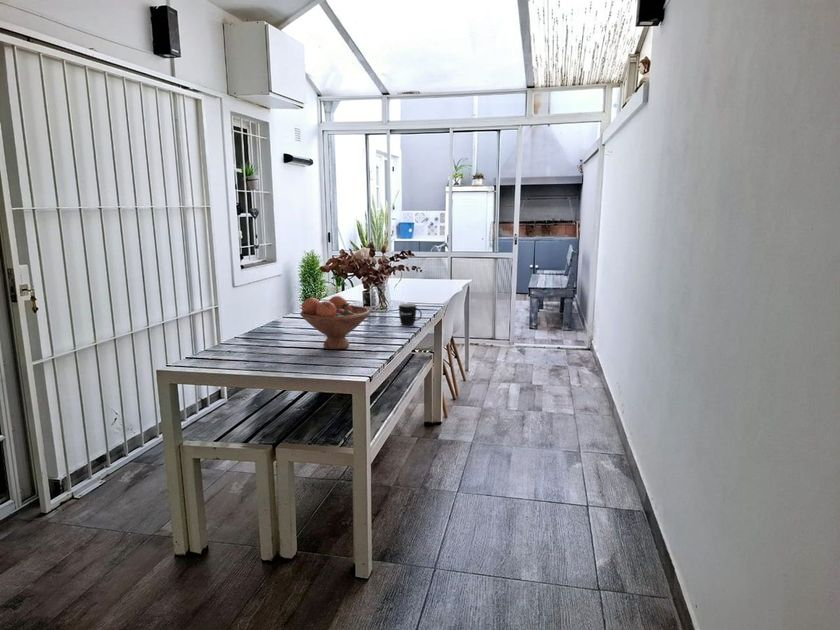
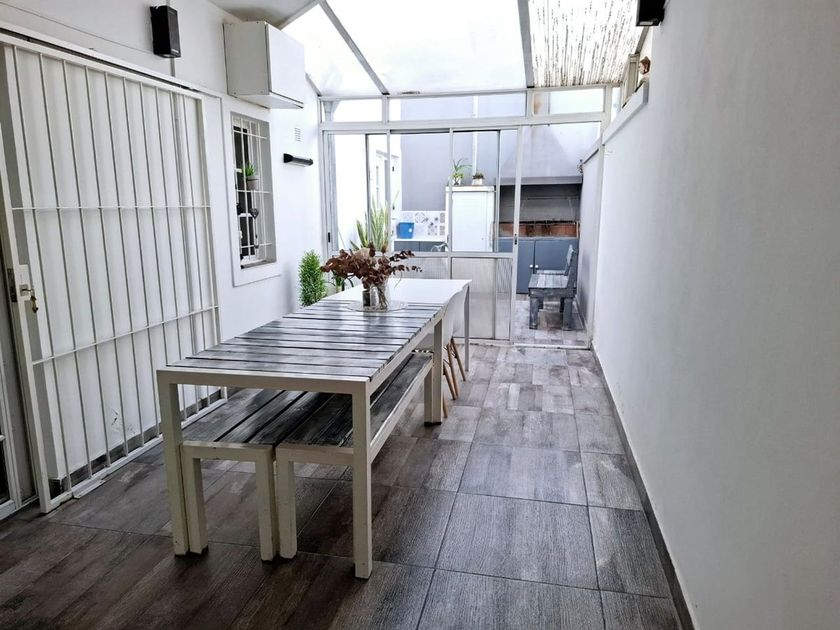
- fruit bowl [299,295,371,350]
- mug [398,303,423,326]
